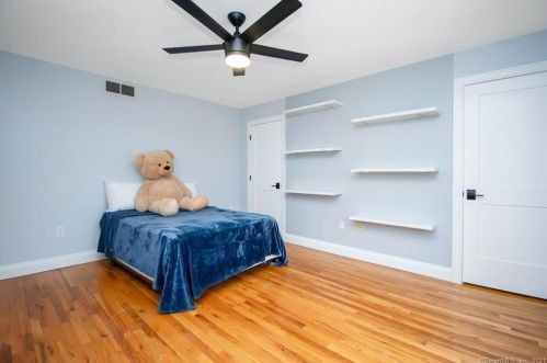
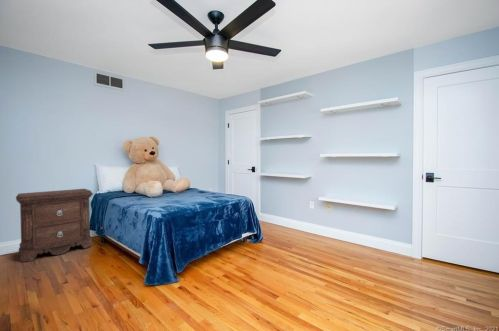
+ nightstand [15,188,94,263]
